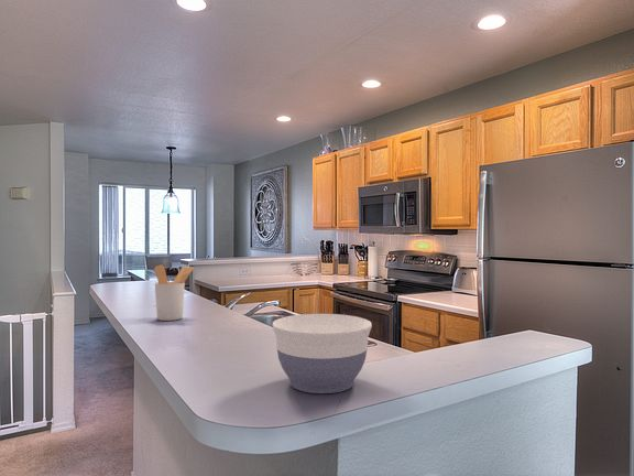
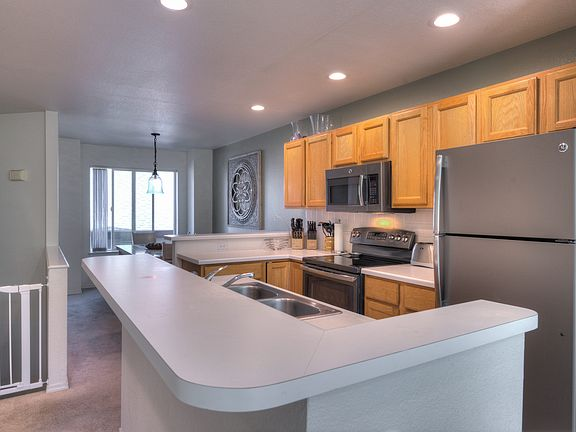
- utensil holder [153,263,195,322]
- bowl [272,313,373,394]
